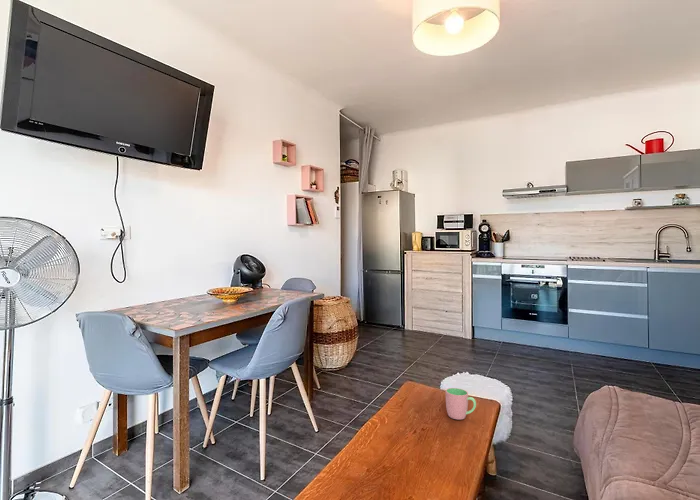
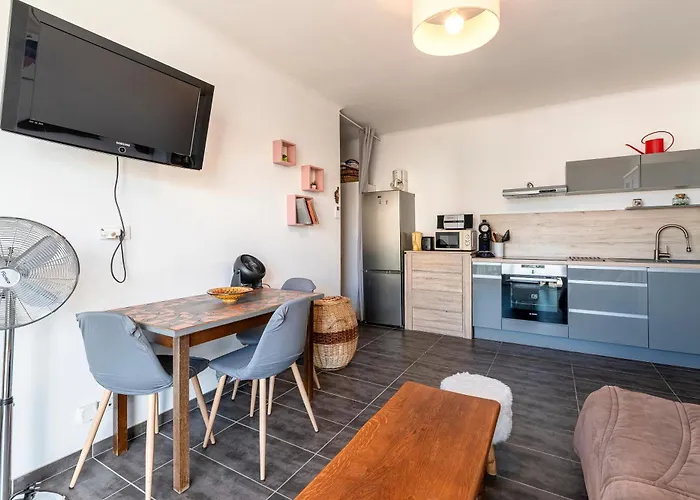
- cup [445,387,477,421]
